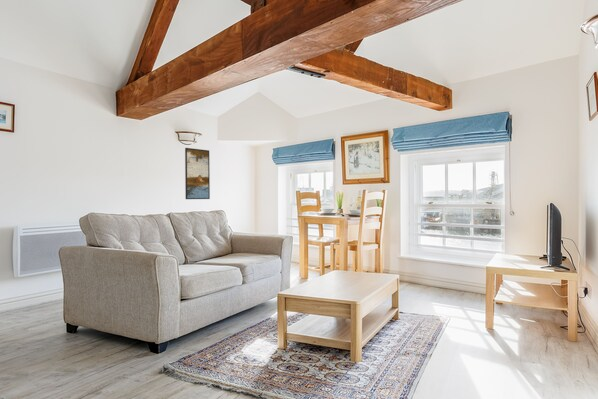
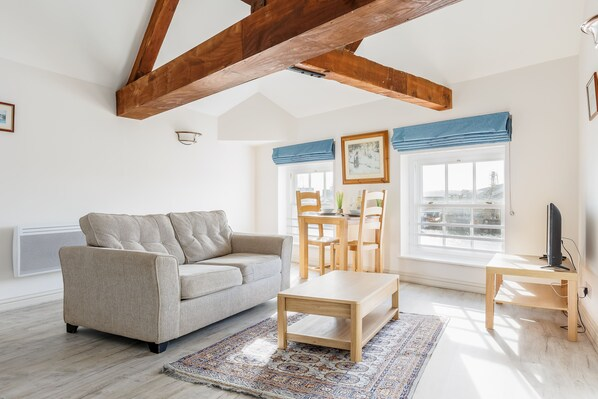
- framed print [184,147,211,200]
